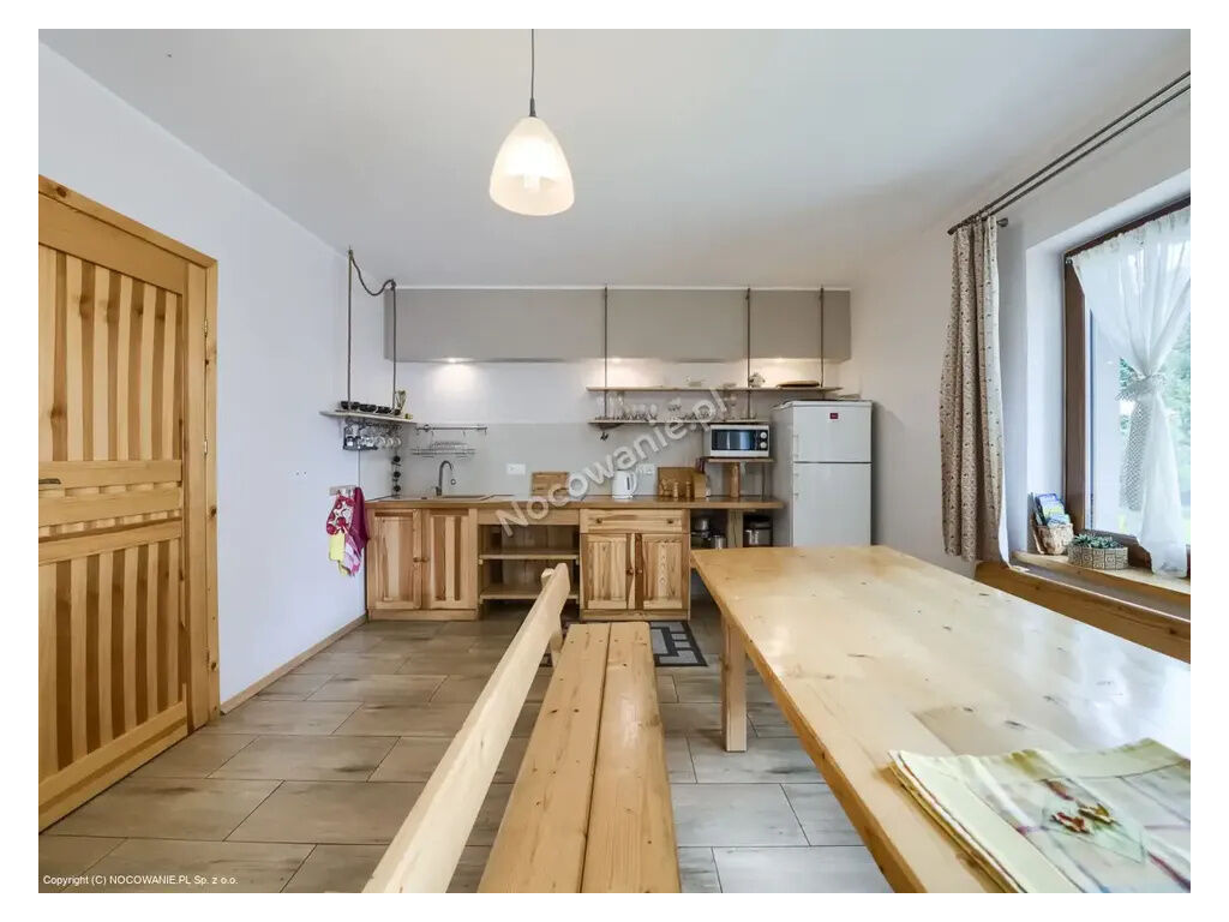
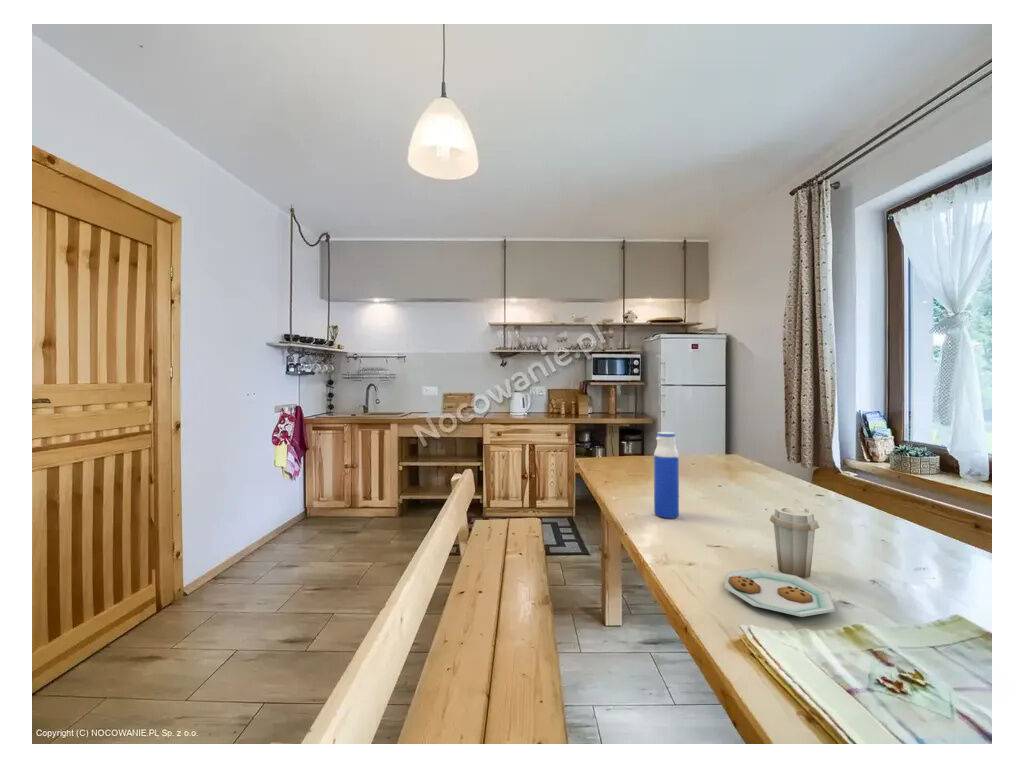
+ water bottle [653,431,680,519]
+ plate [724,506,836,618]
